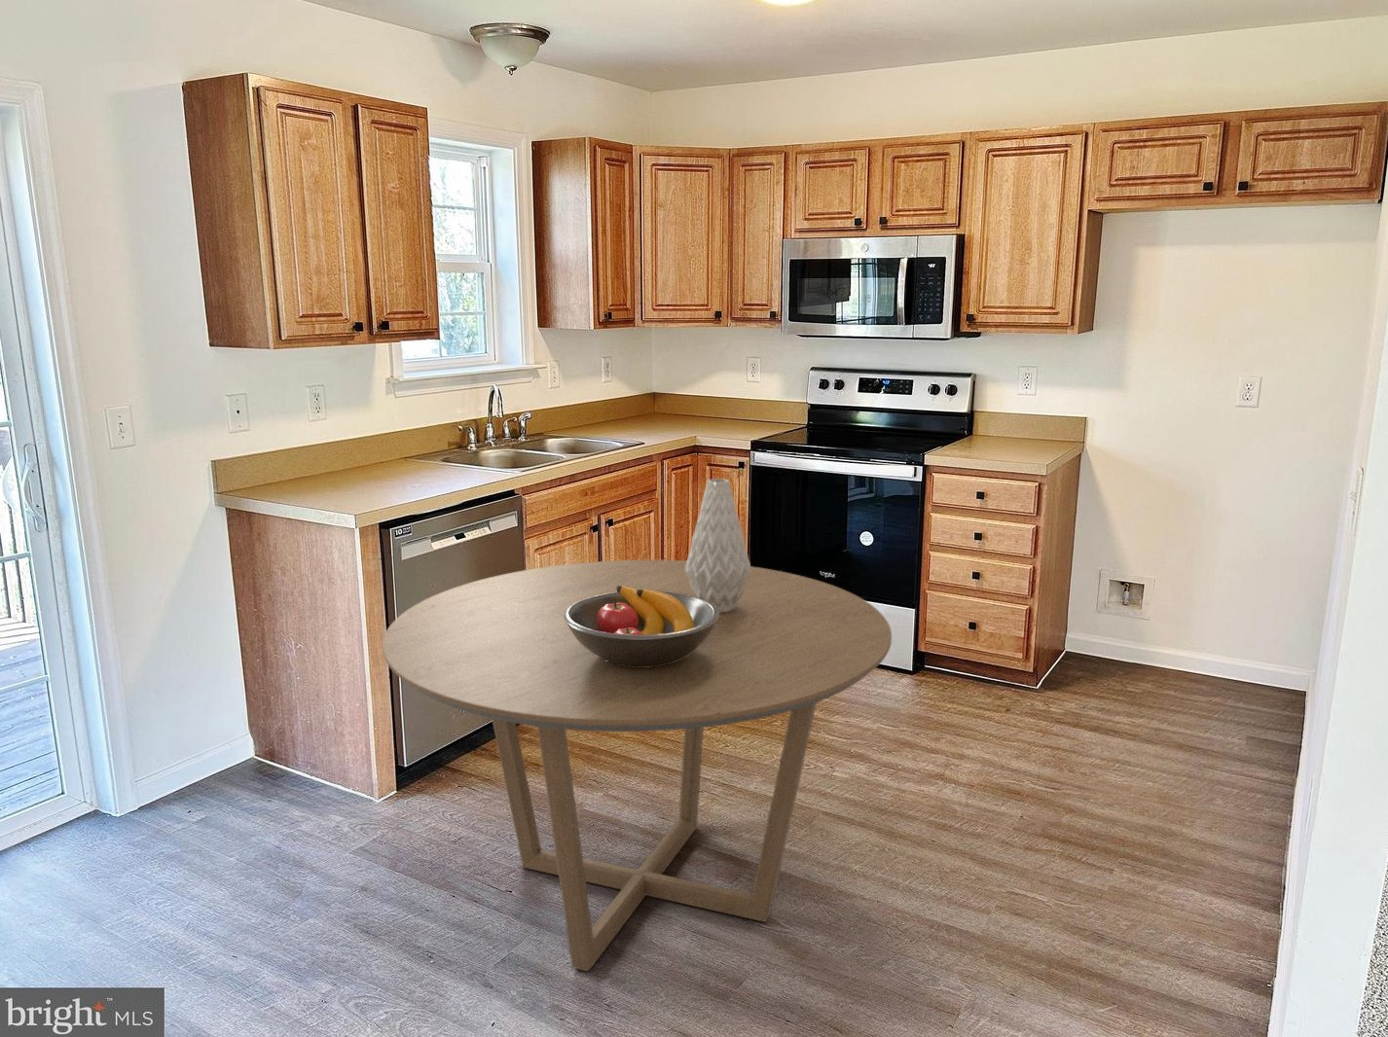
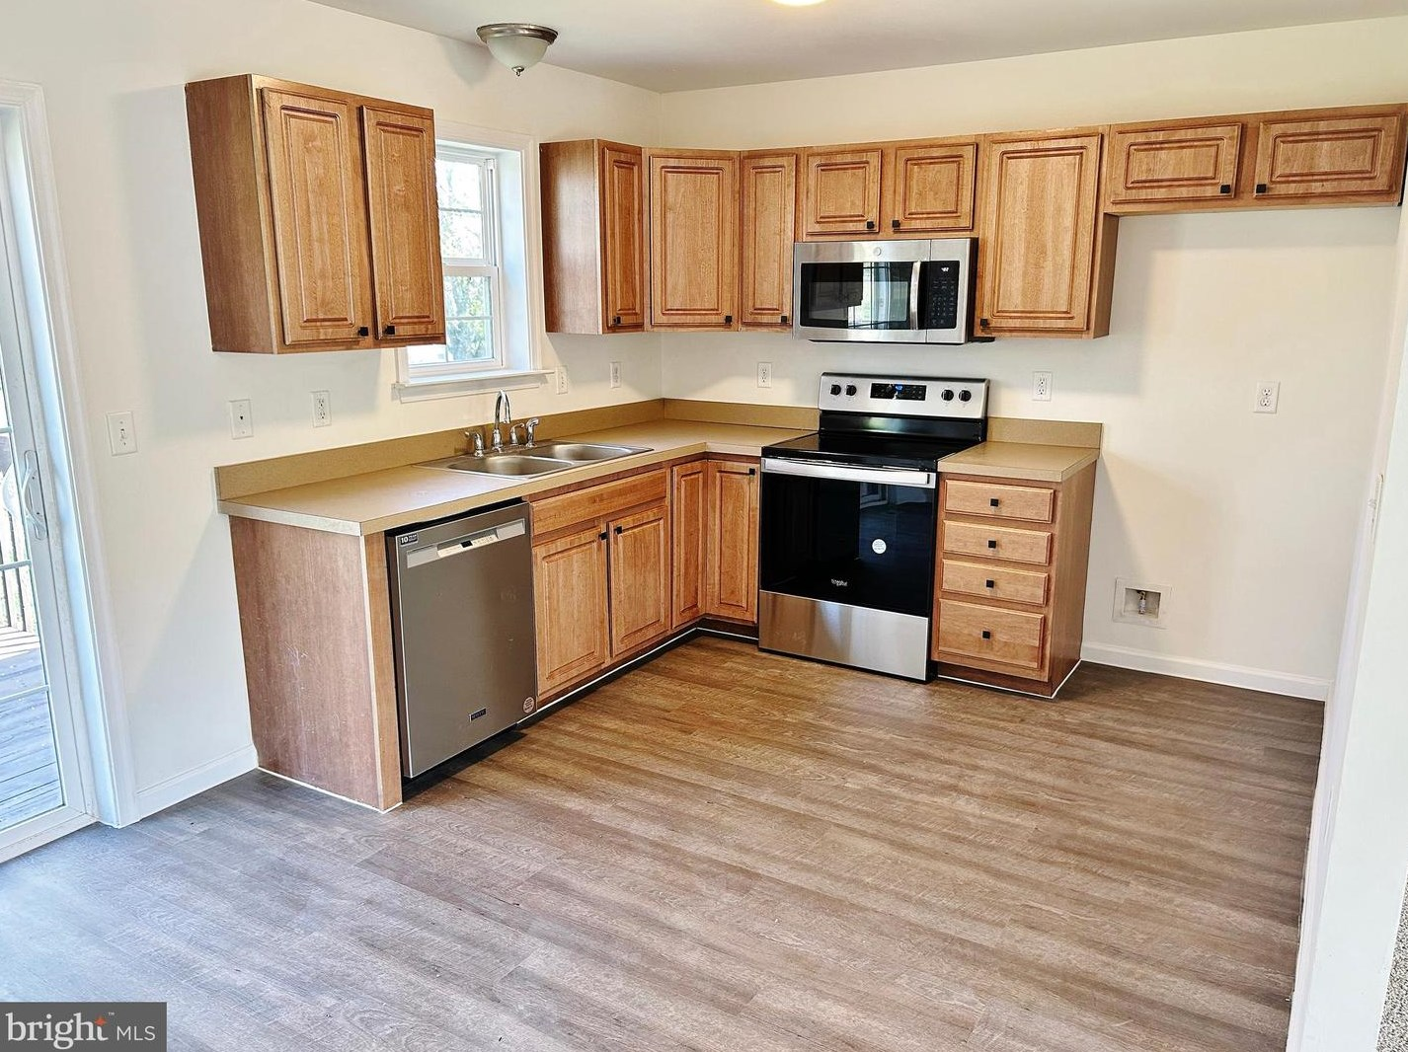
- dining table [381,560,892,973]
- vase [685,477,752,613]
- fruit bowl [563,586,719,667]
